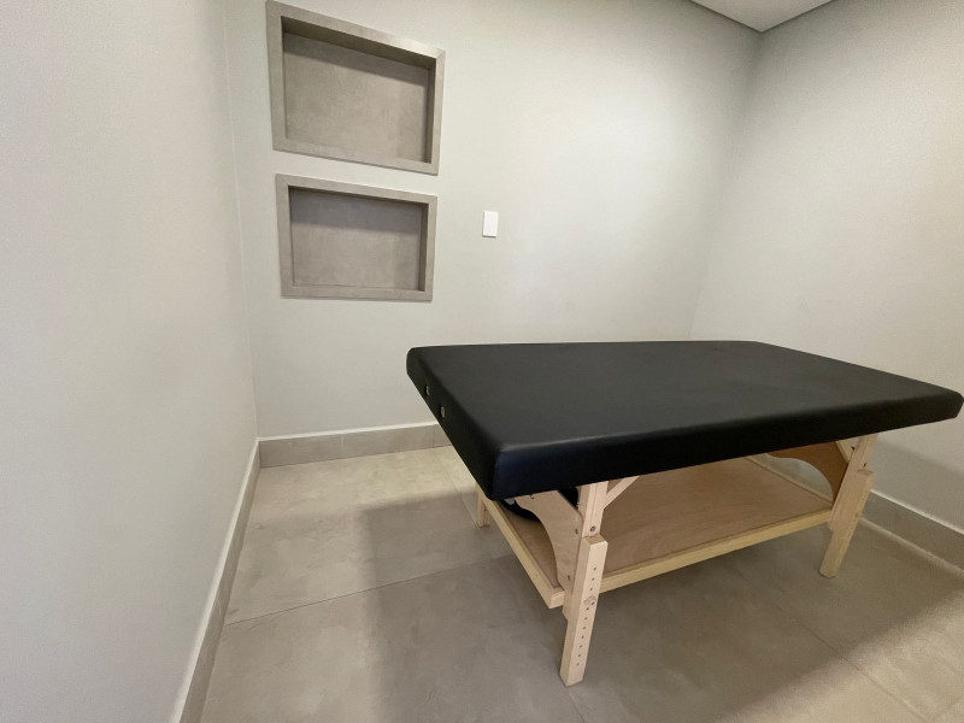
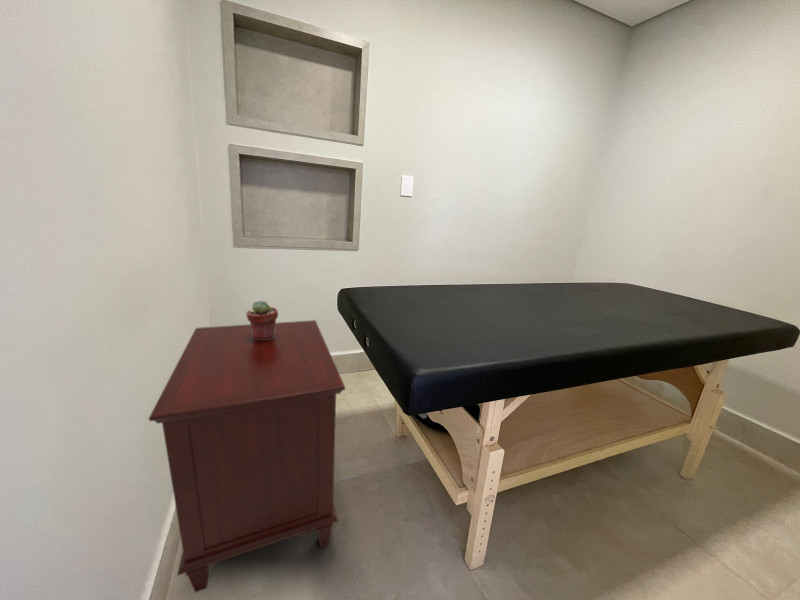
+ potted succulent [245,299,279,339]
+ nightstand [148,319,346,593]
